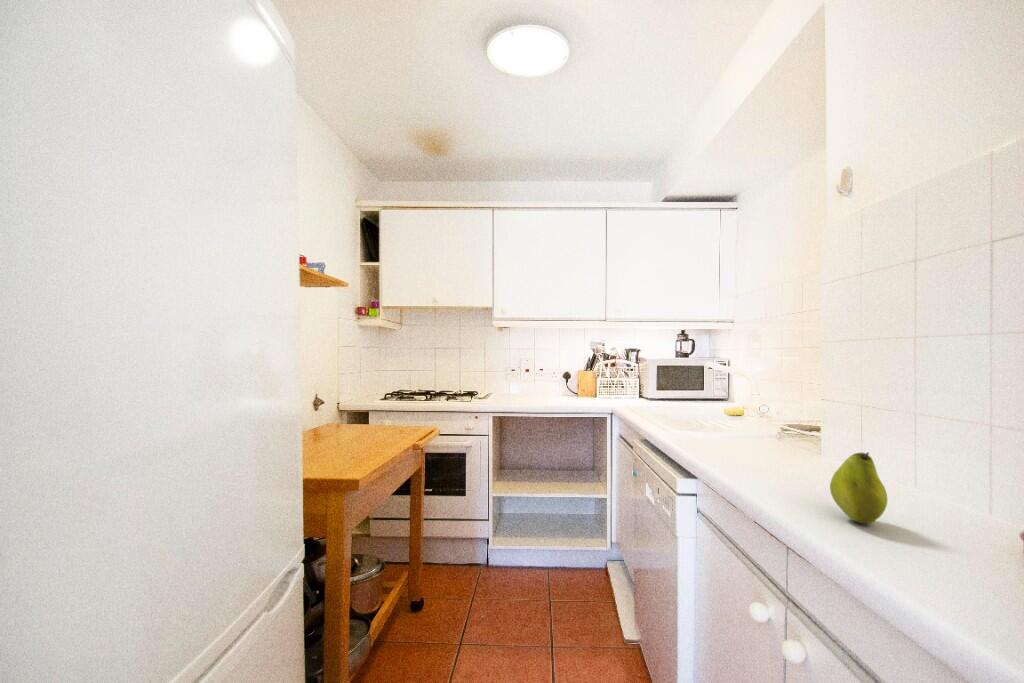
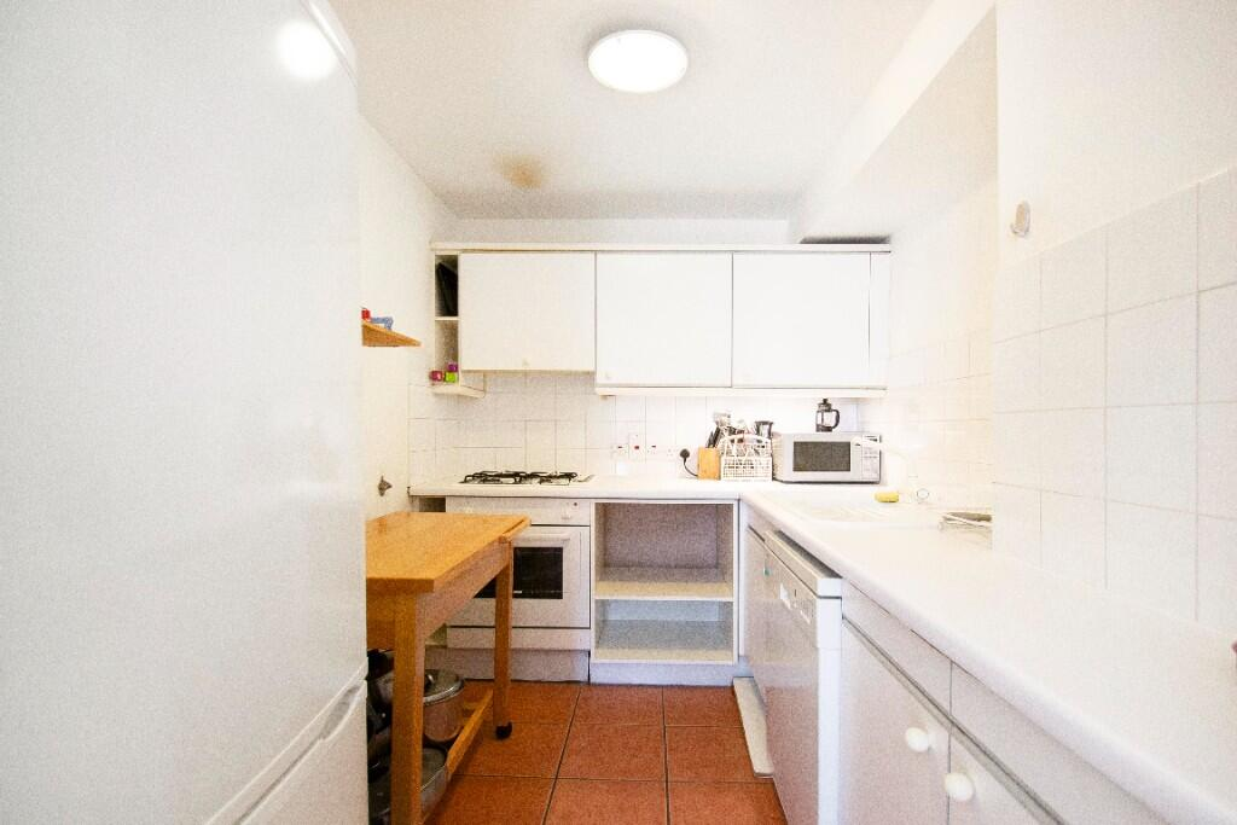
- fruit [829,451,889,525]
